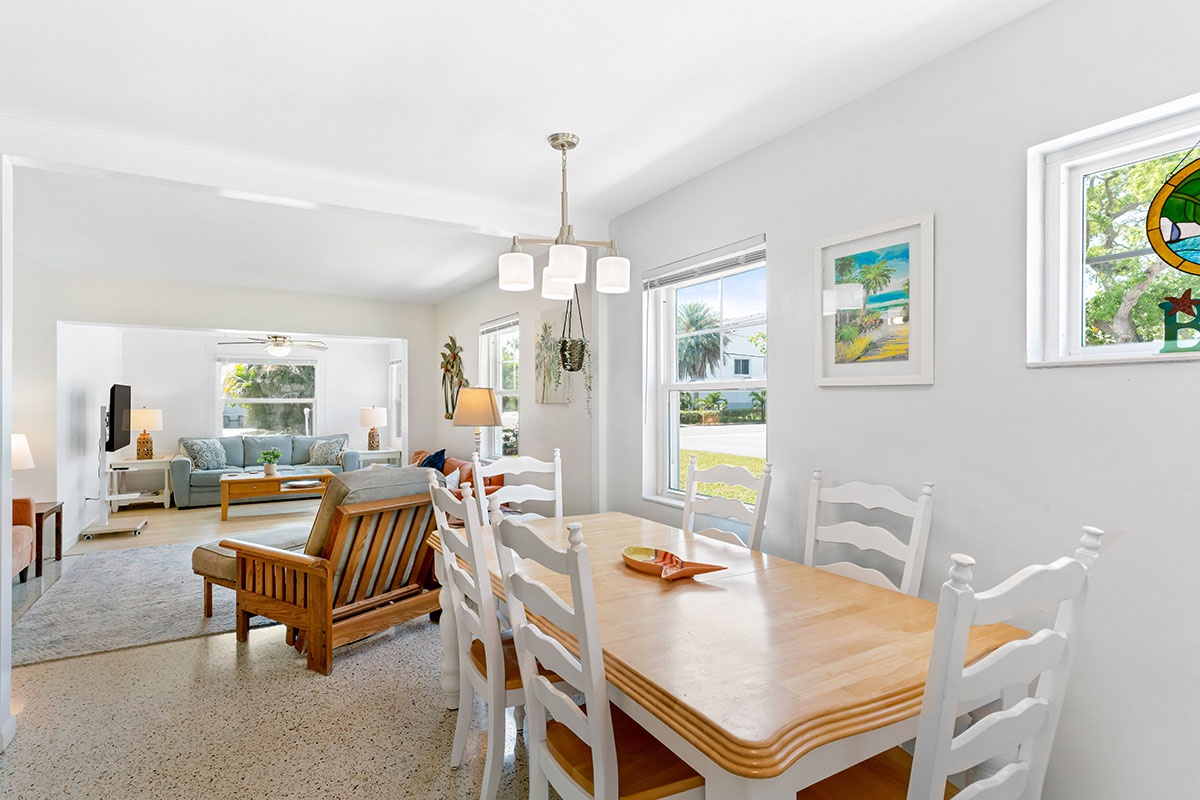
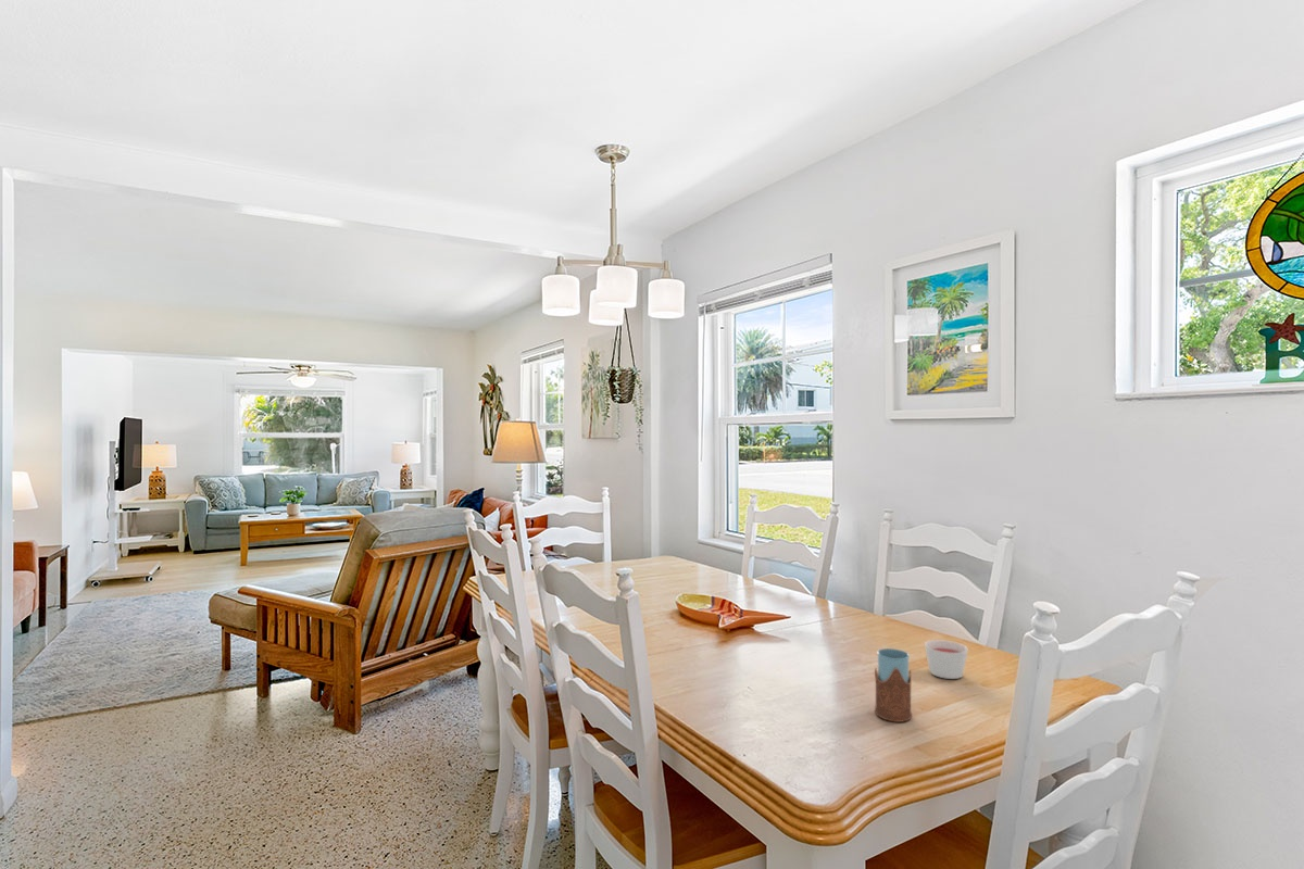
+ candle [924,639,969,680]
+ drinking glass [874,647,913,723]
